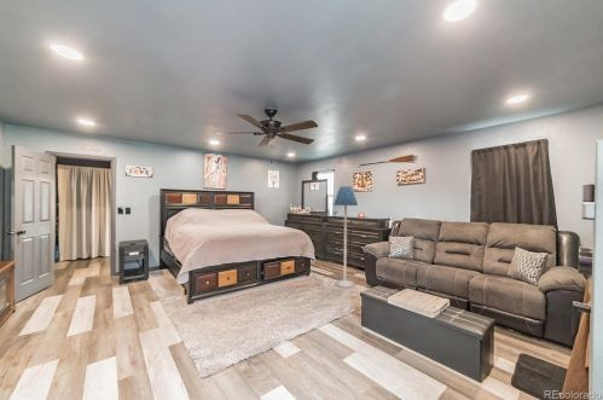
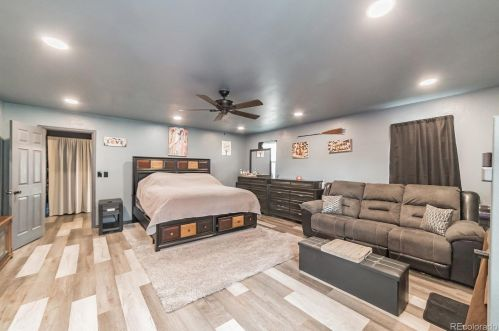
- floor lamp [332,185,359,289]
